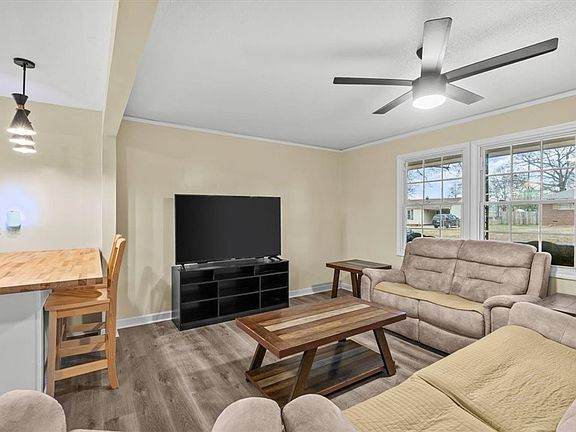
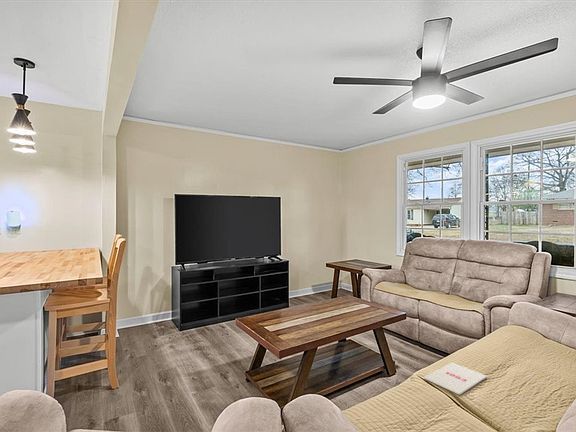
+ magazine [423,362,488,396]
